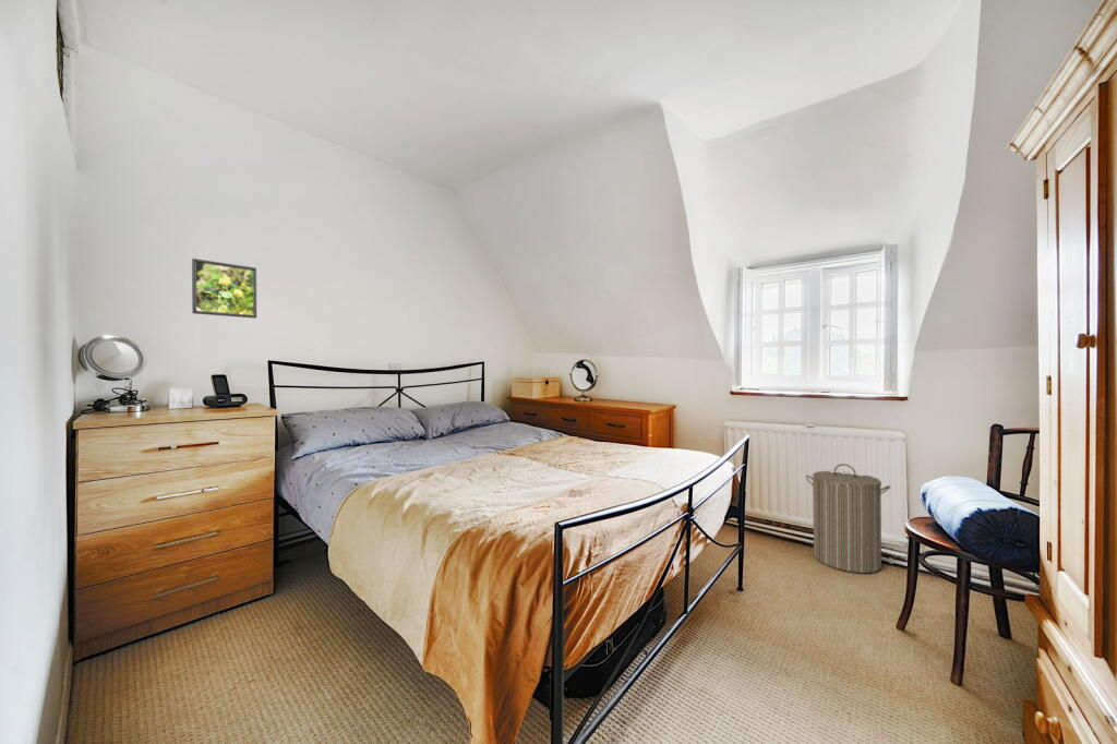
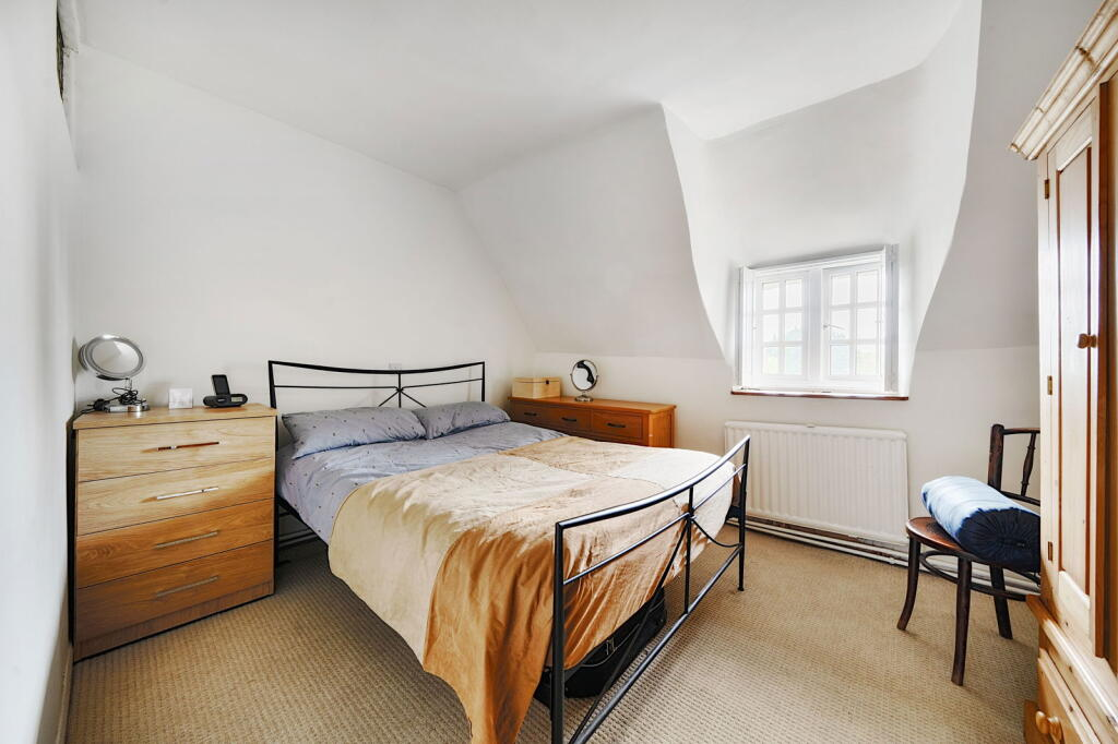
- laundry hamper [805,463,891,574]
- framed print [191,257,257,320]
